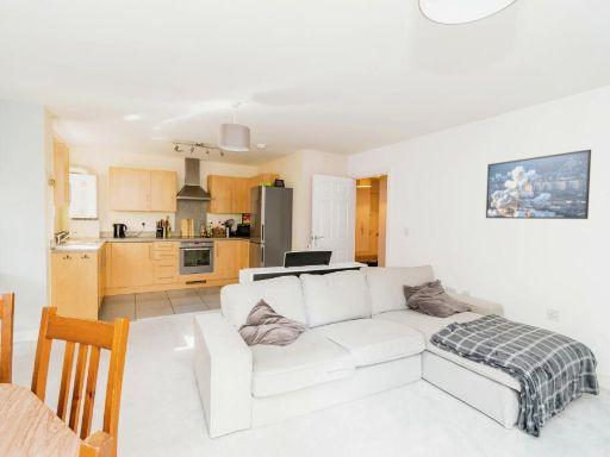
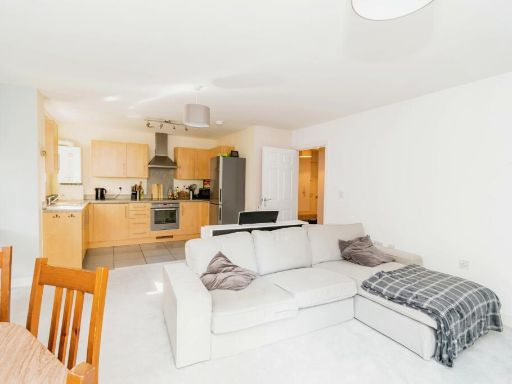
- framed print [485,149,592,220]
